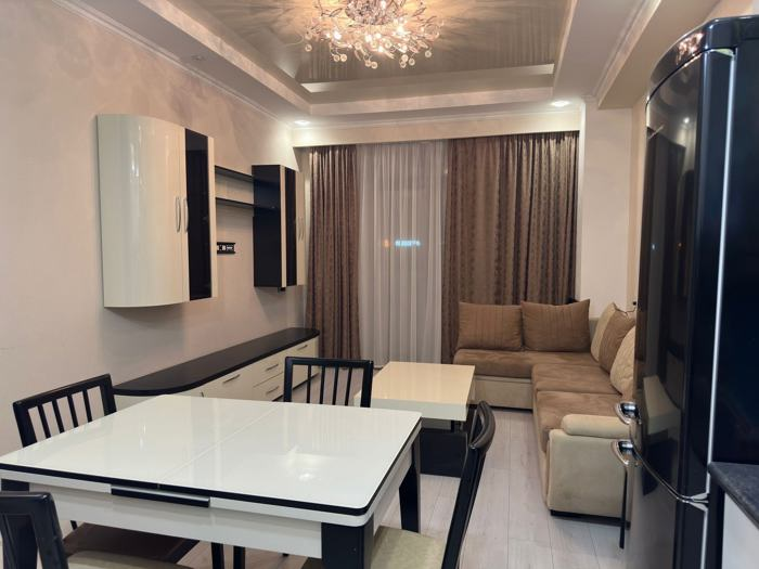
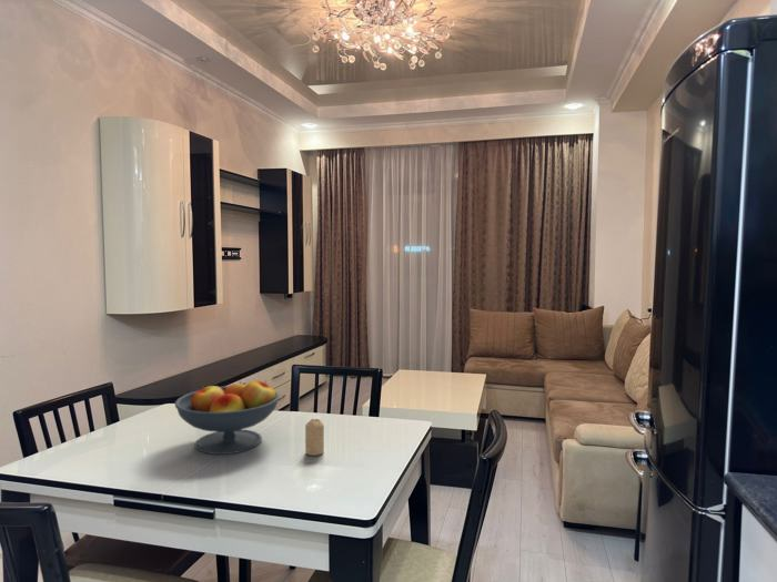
+ candle [304,418,325,457]
+ fruit bowl [173,379,281,456]
